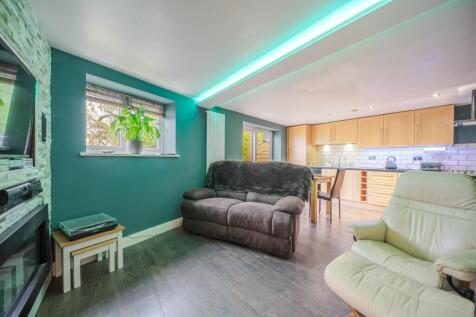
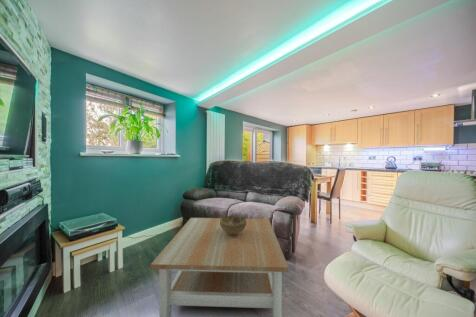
+ coffee table [150,217,290,317]
+ decorative bowl [220,214,246,235]
